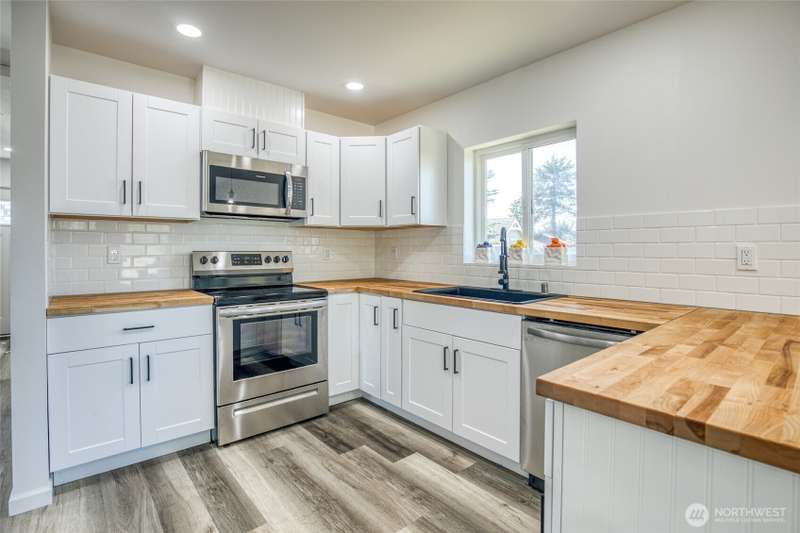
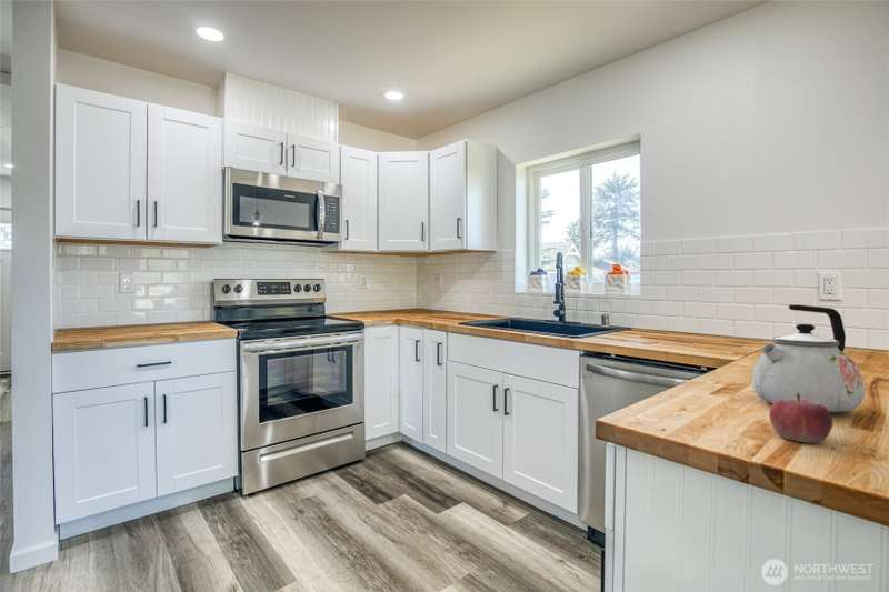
+ fruit [768,392,833,444]
+ kettle [751,303,866,413]
